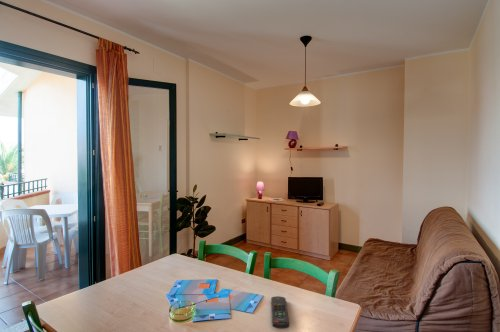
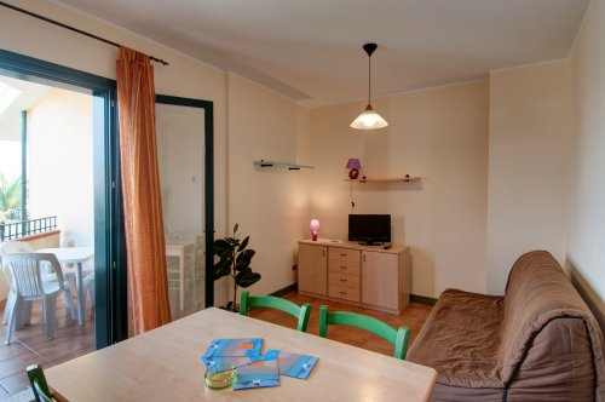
- remote control [270,295,290,330]
